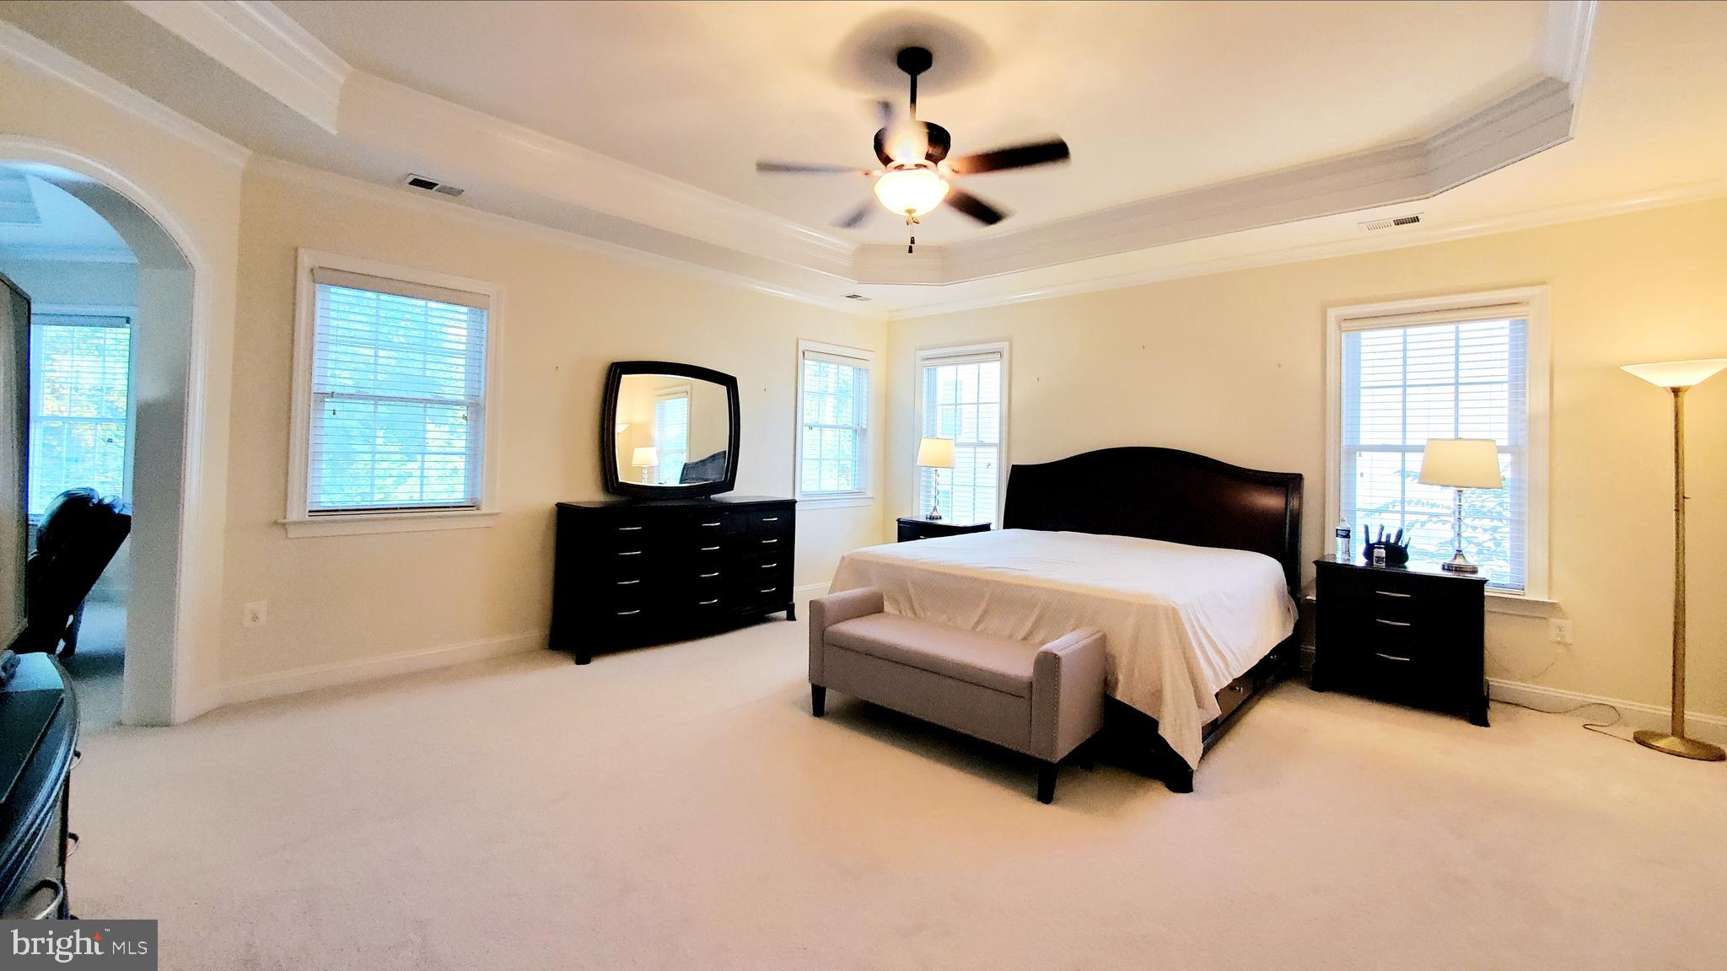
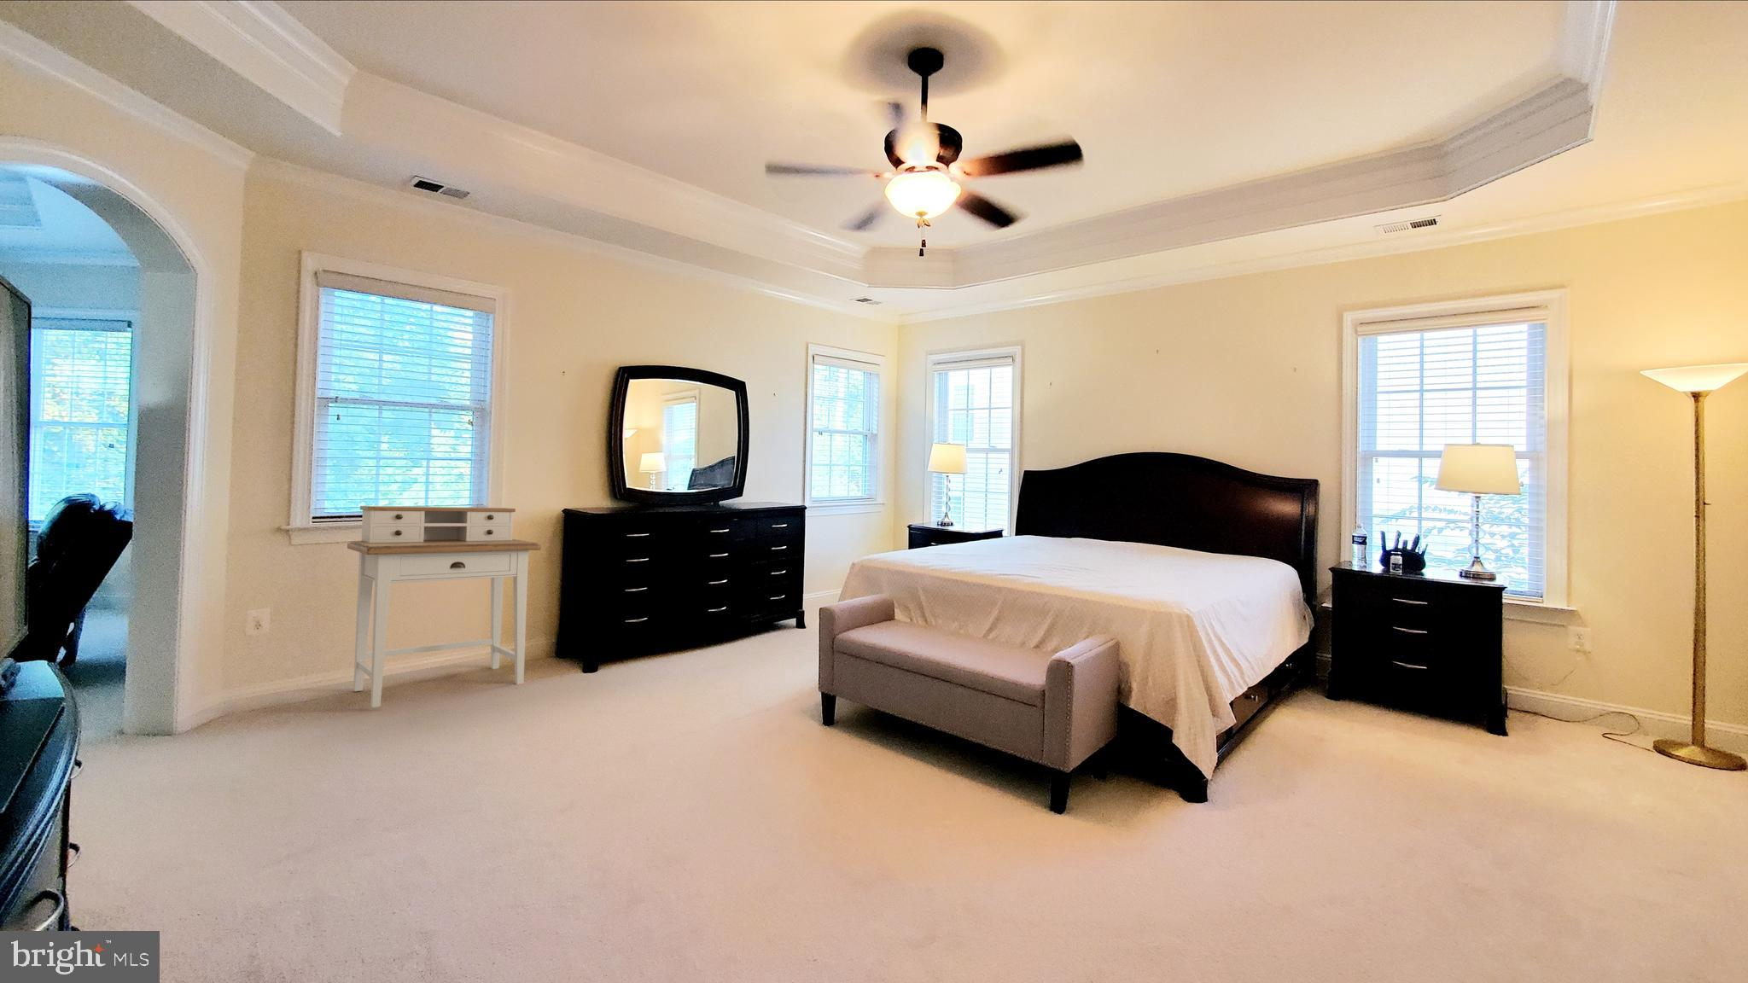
+ desk [347,505,541,708]
